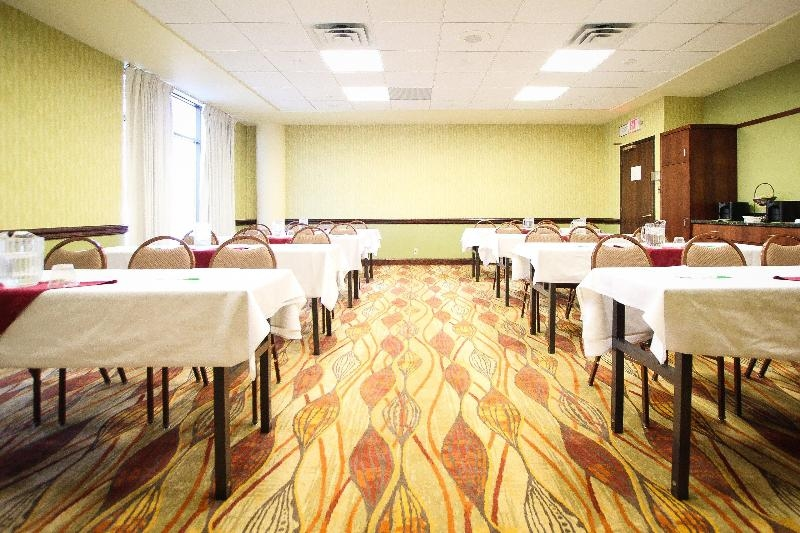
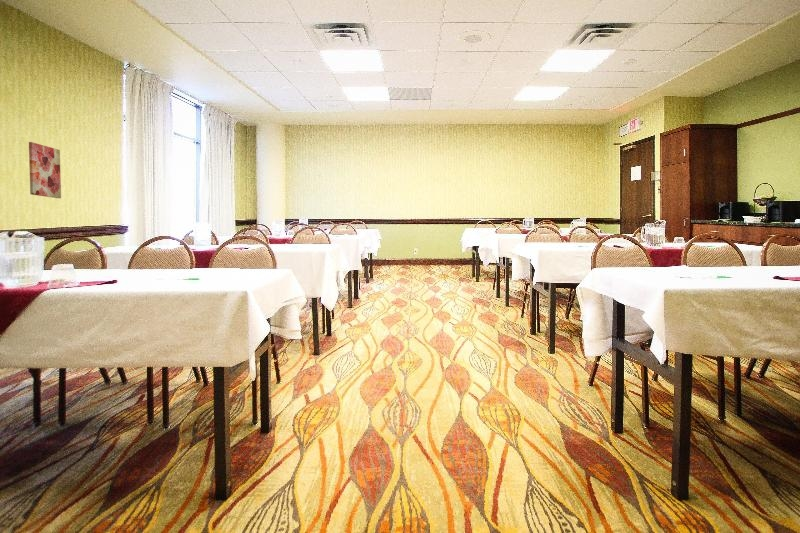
+ wall art [28,141,62,199]
